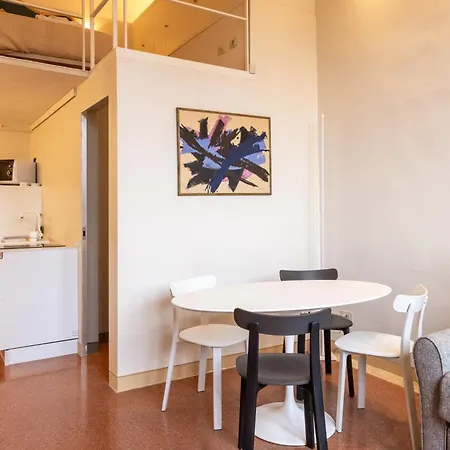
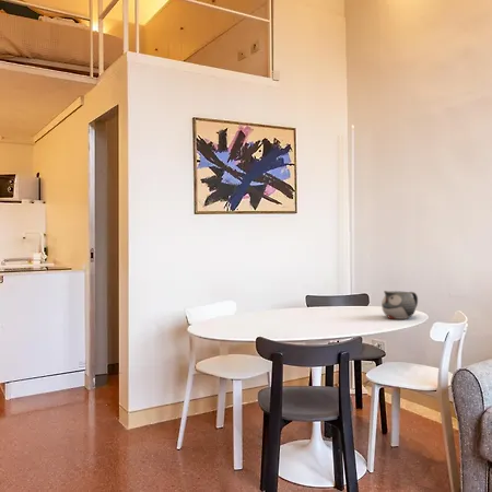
+ teapot [380,290,419,320]
